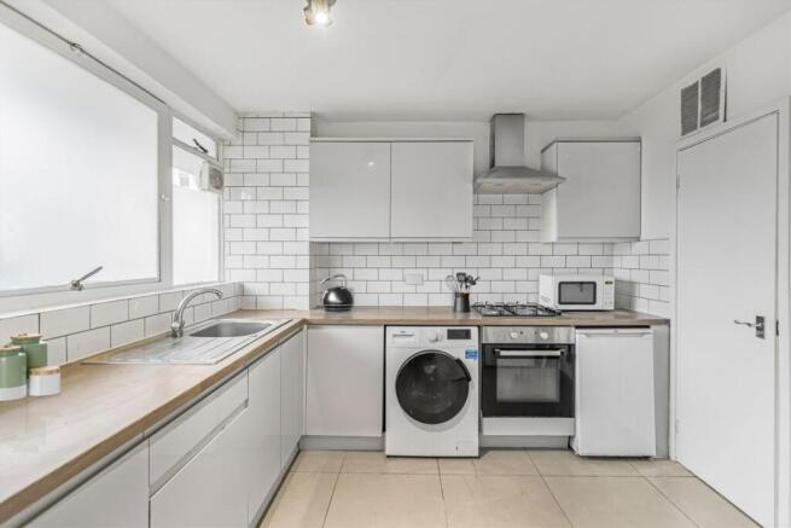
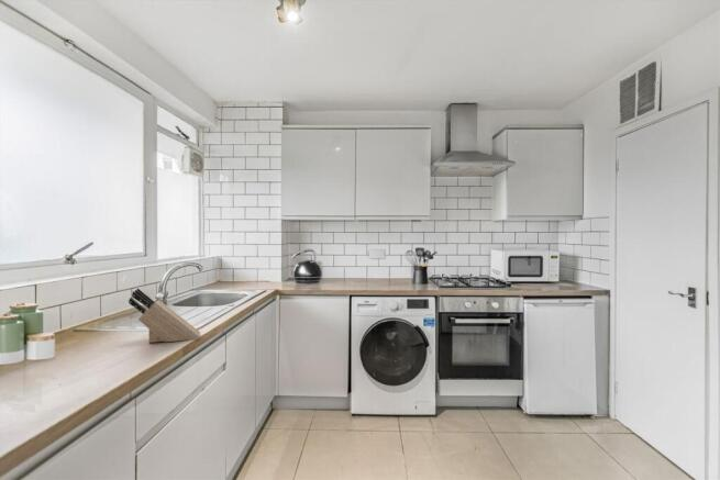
+ knife block [128,287,201,344]
